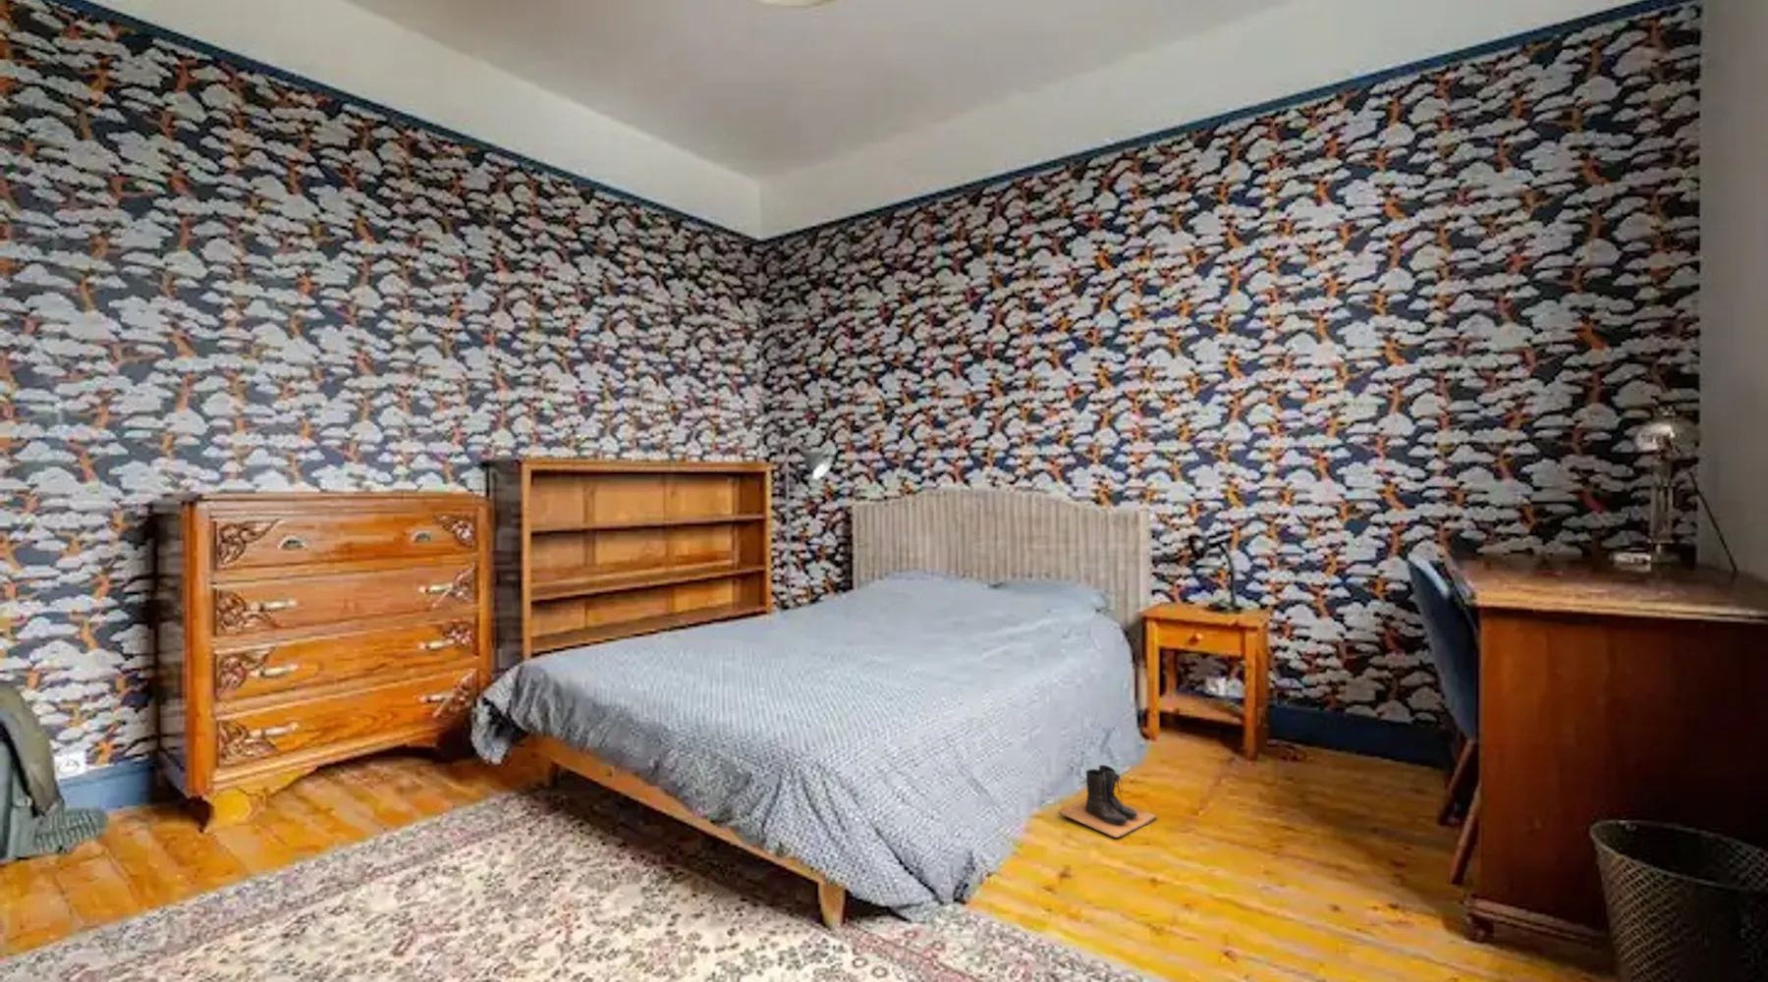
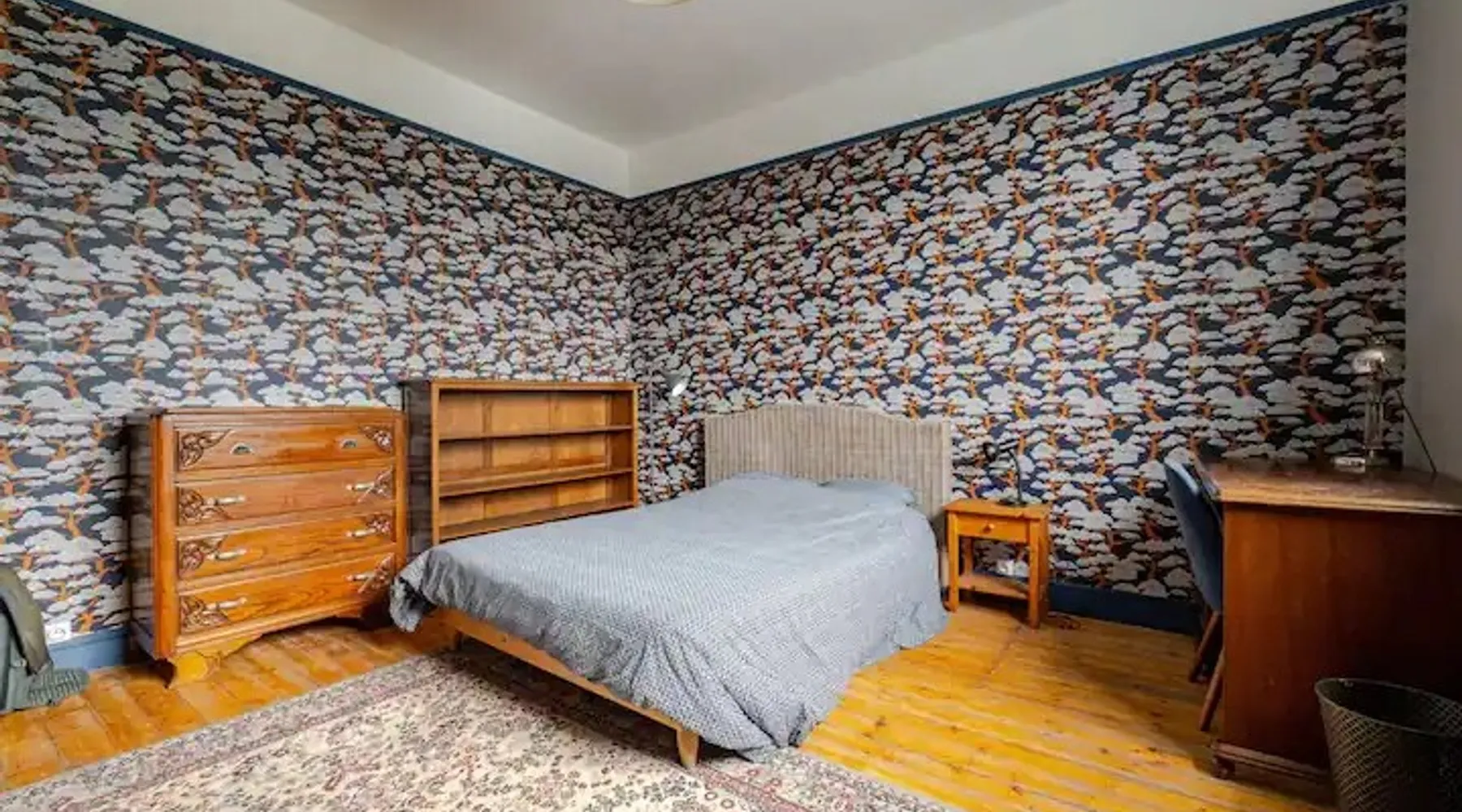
- boots [1057,764,1159,838]
